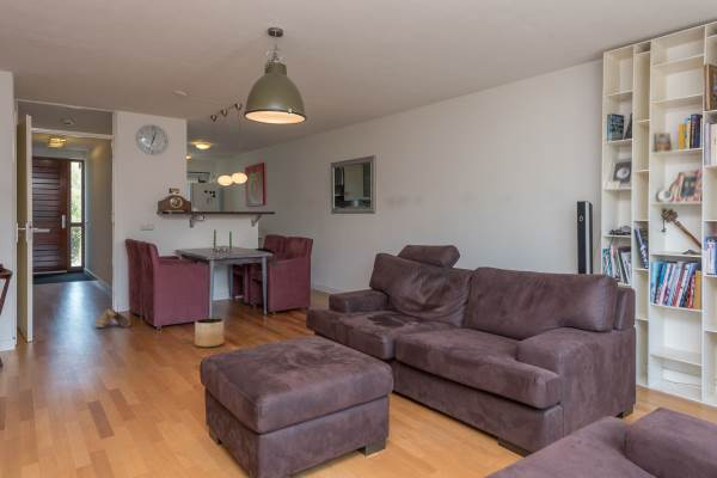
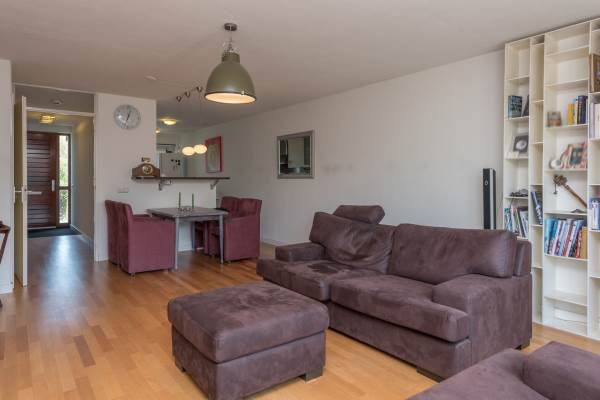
- boots [93,307,131,329]
- planter [194,317,226,349]
